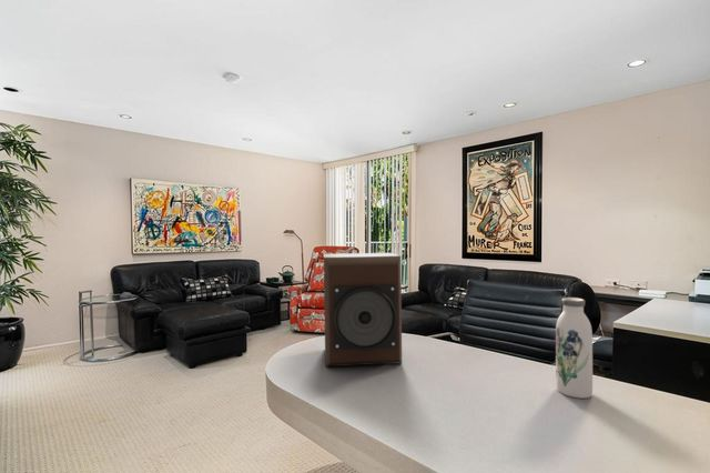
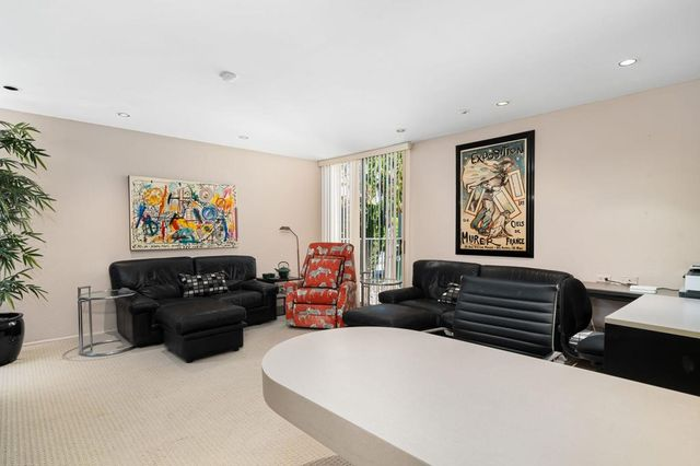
- water bottle [555,296,594,400]
- speaker [323,252,403,369]
